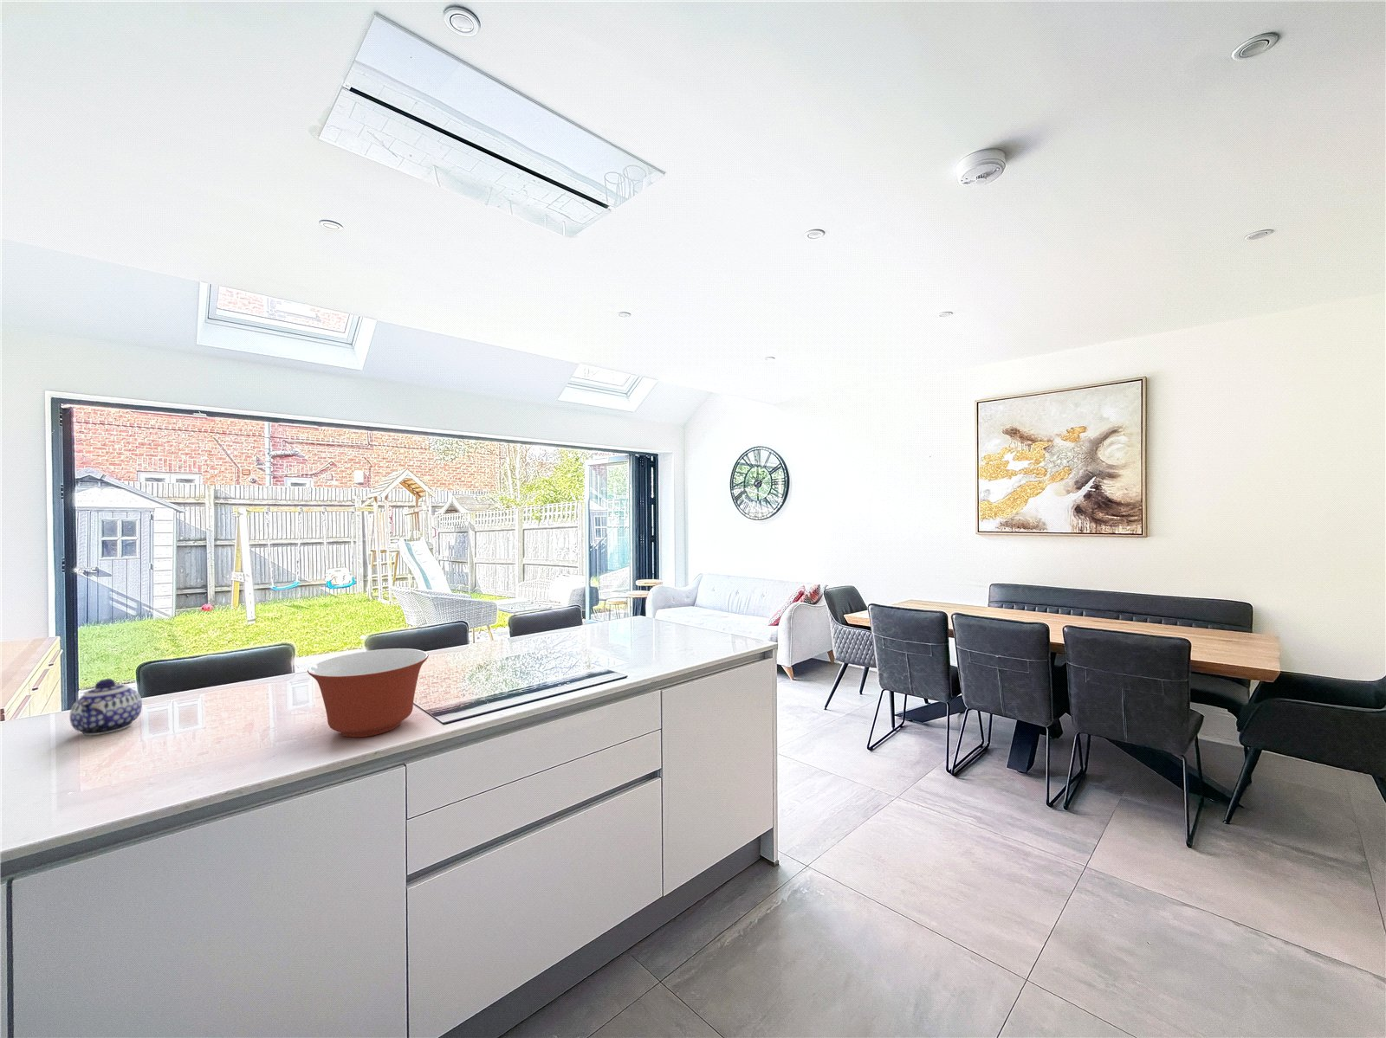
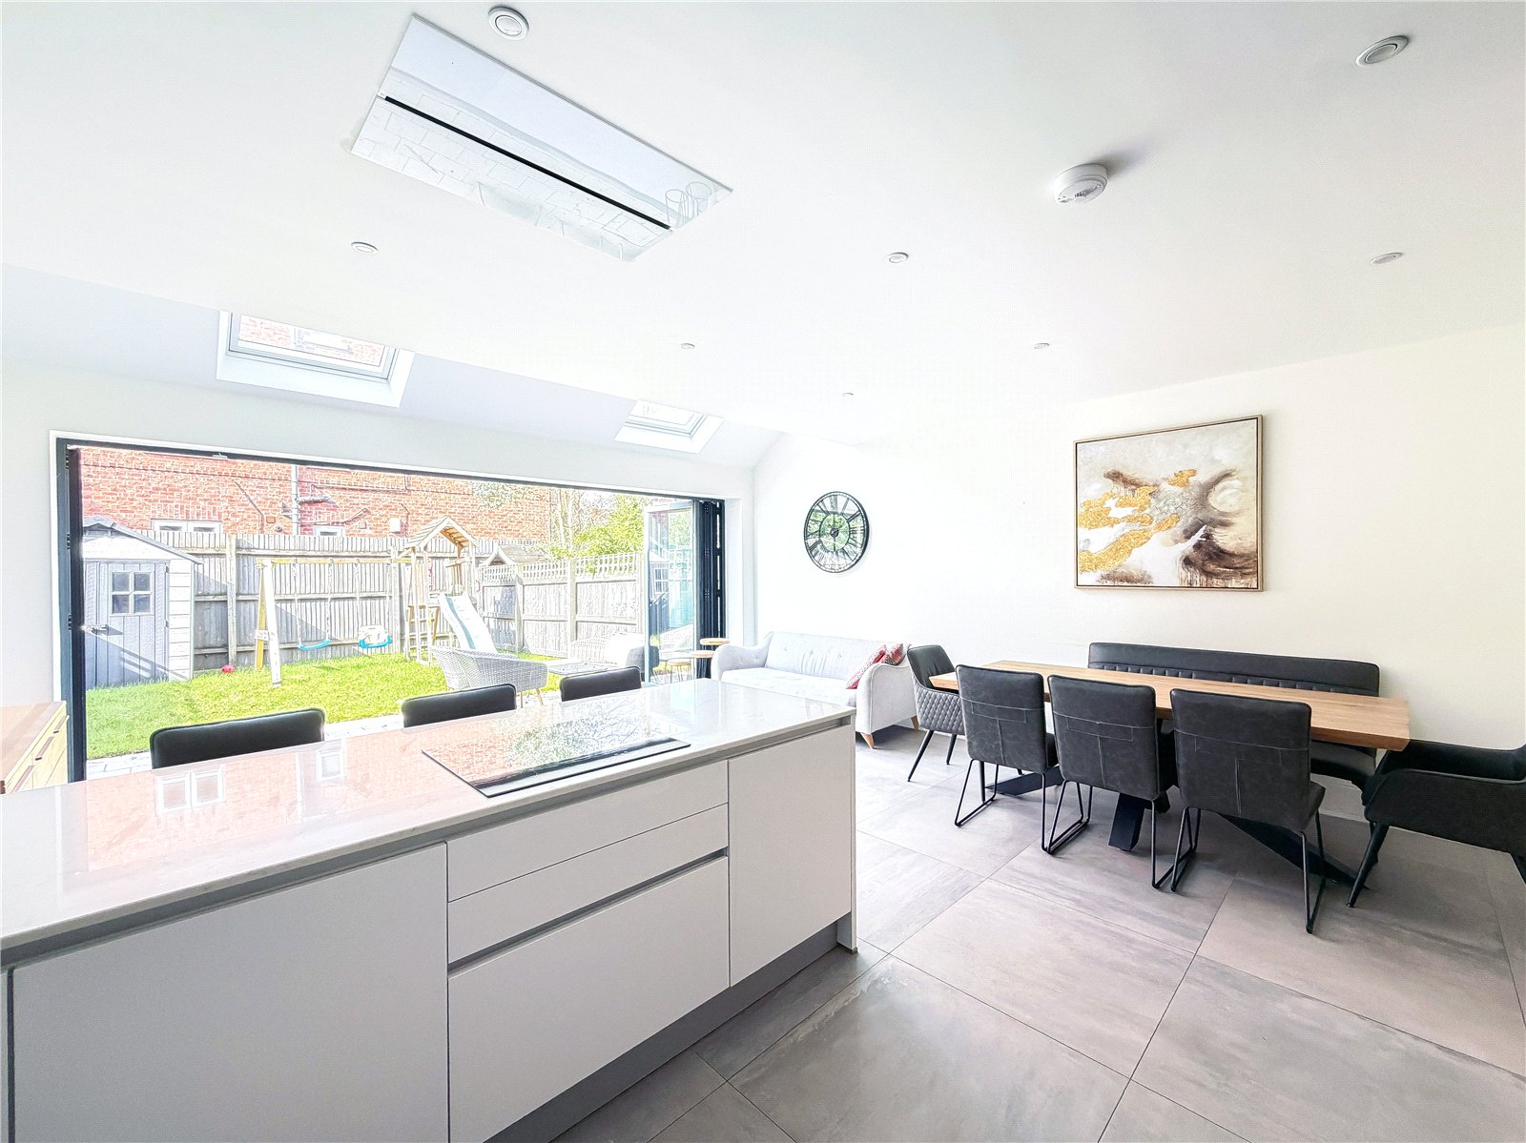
- teapot [69,678,143,736]
- mixing bowl [306,648,430,737]
